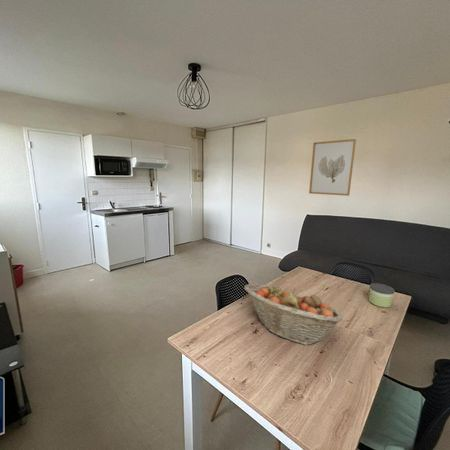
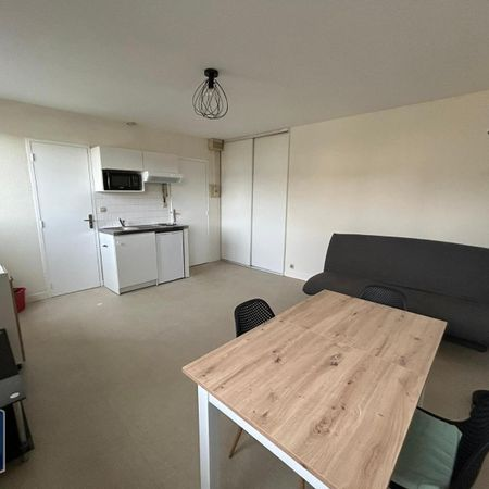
- wall art [308,138,357,197]
- candle [368,282,396,308]
- fruit basket [243,283,344,346]
